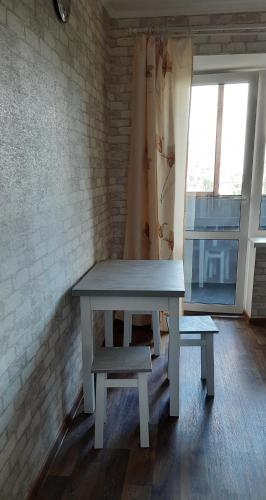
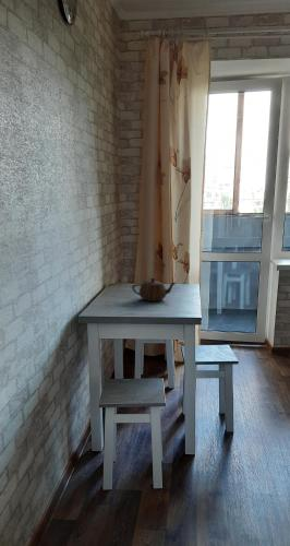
+ teapot [131,276,177,302]
